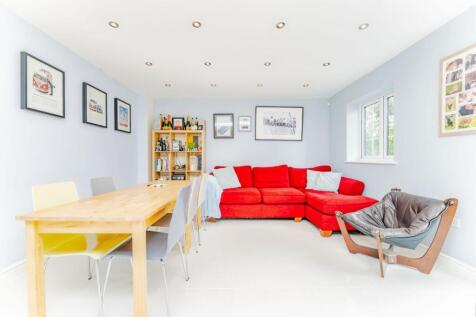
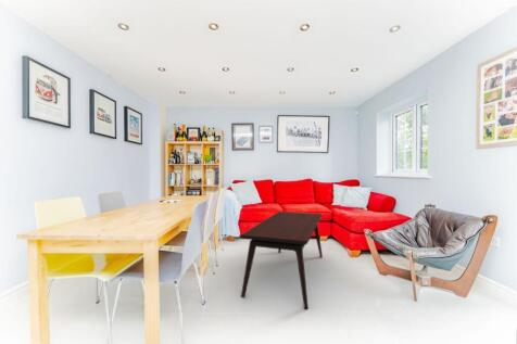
+ coffee table [240,211,324,310]
